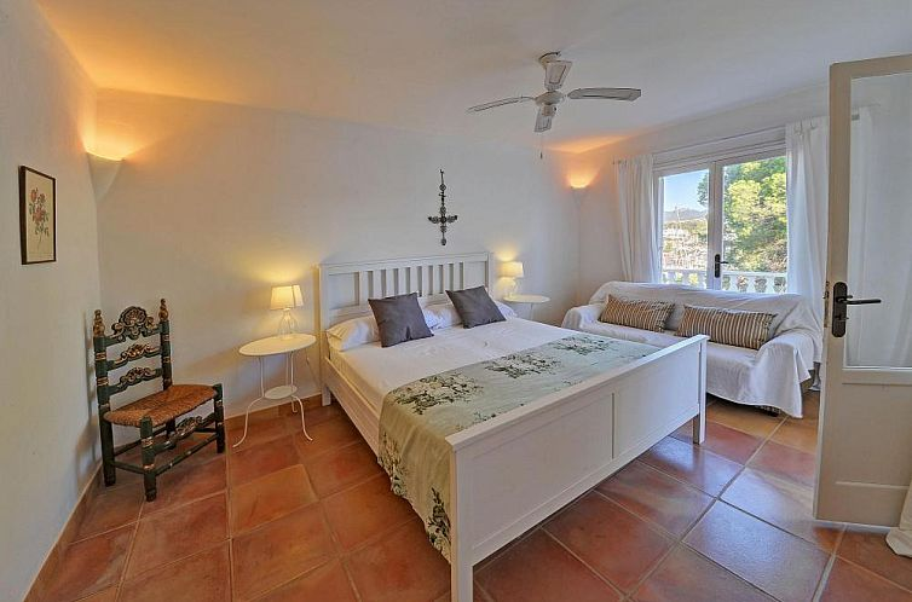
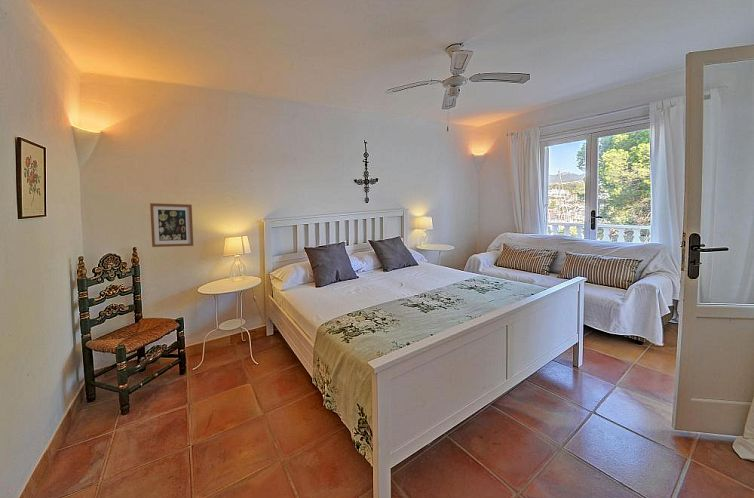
+ wall art [149,202,194,248]
